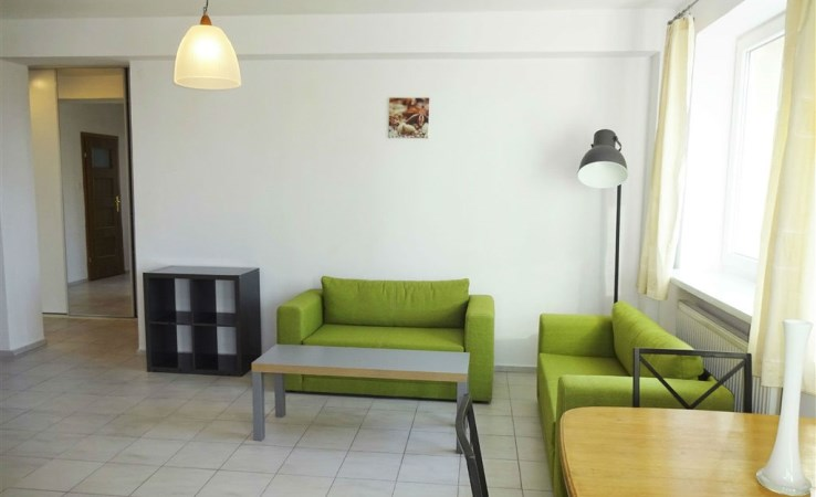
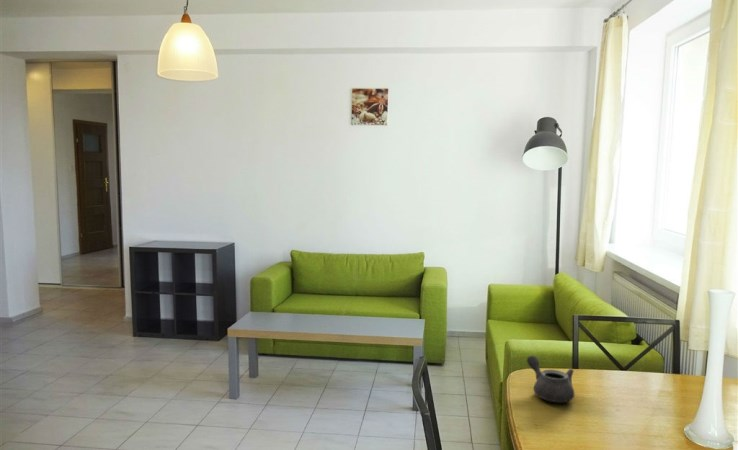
+ teapot [526,354,576,403]
